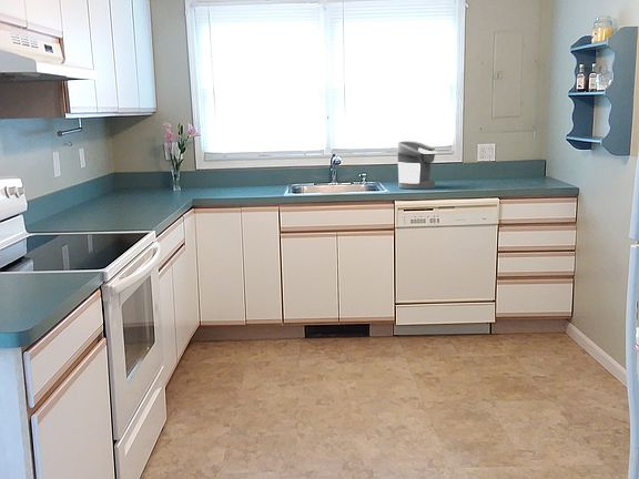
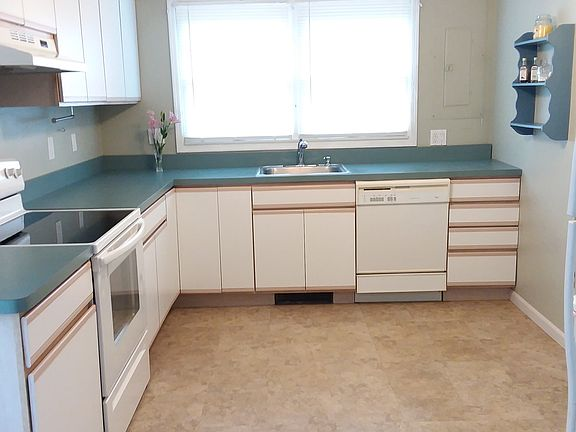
- coffee maker [396,140,438,190]
